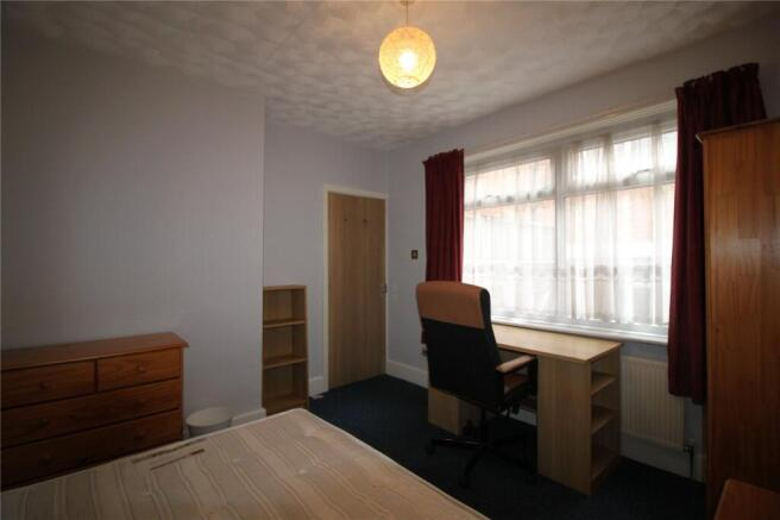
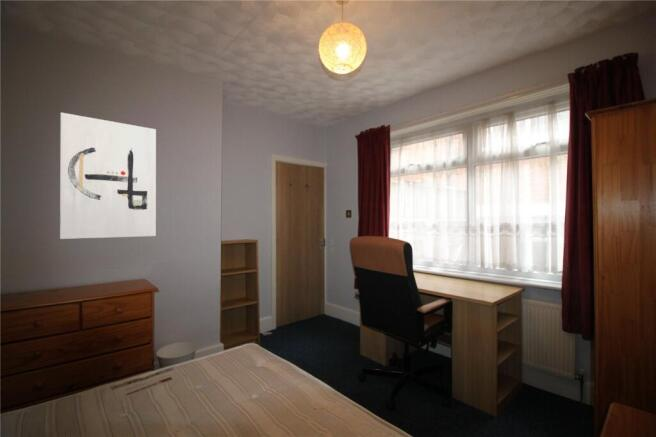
+ wall art [59,112,157,240]
